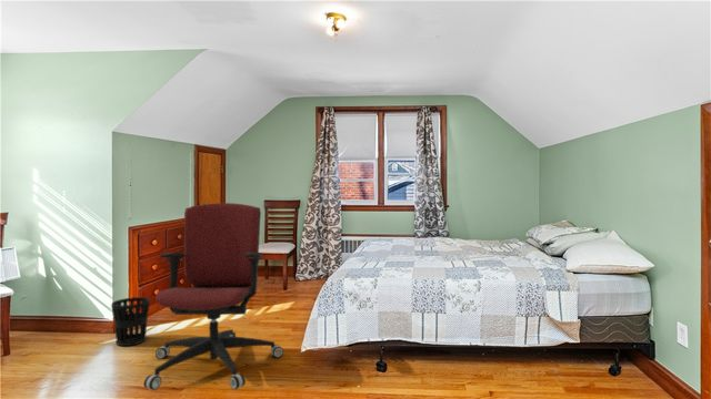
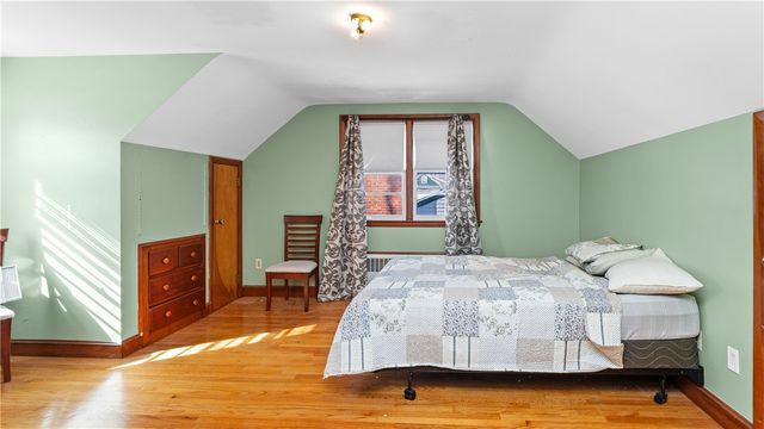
- office chair [143,202,284,391]
- wastebasket [110,296,151,347]
